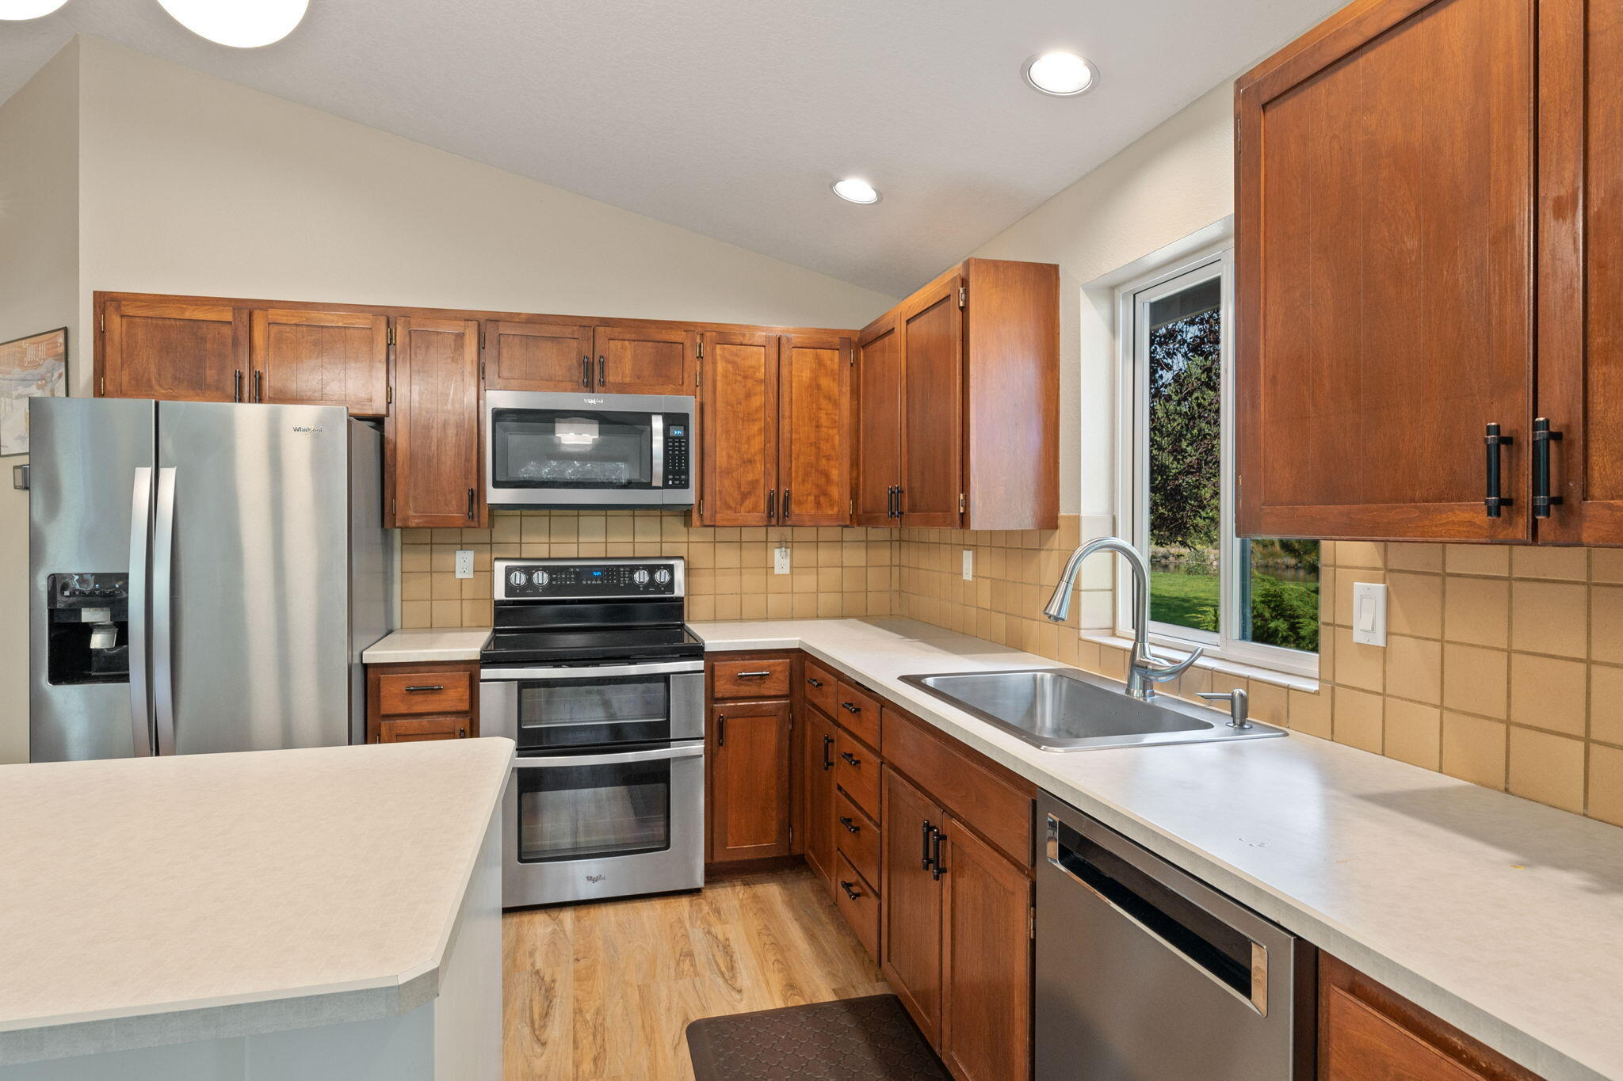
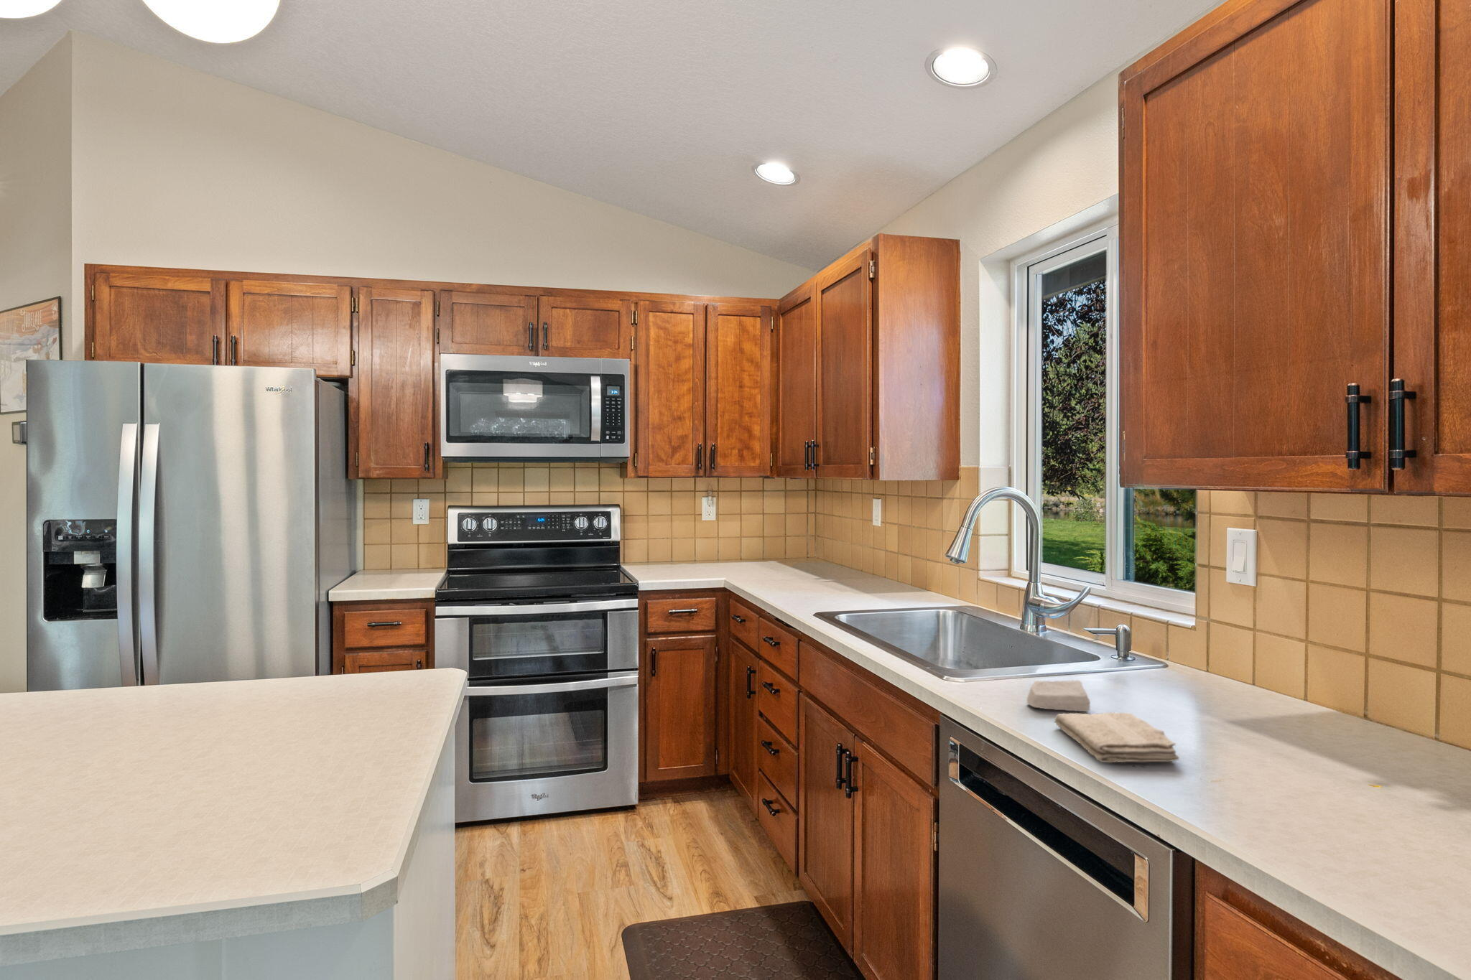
+ soap bar [1026,679,1091,712]
+ washcloth [1053,712,1180,763]
